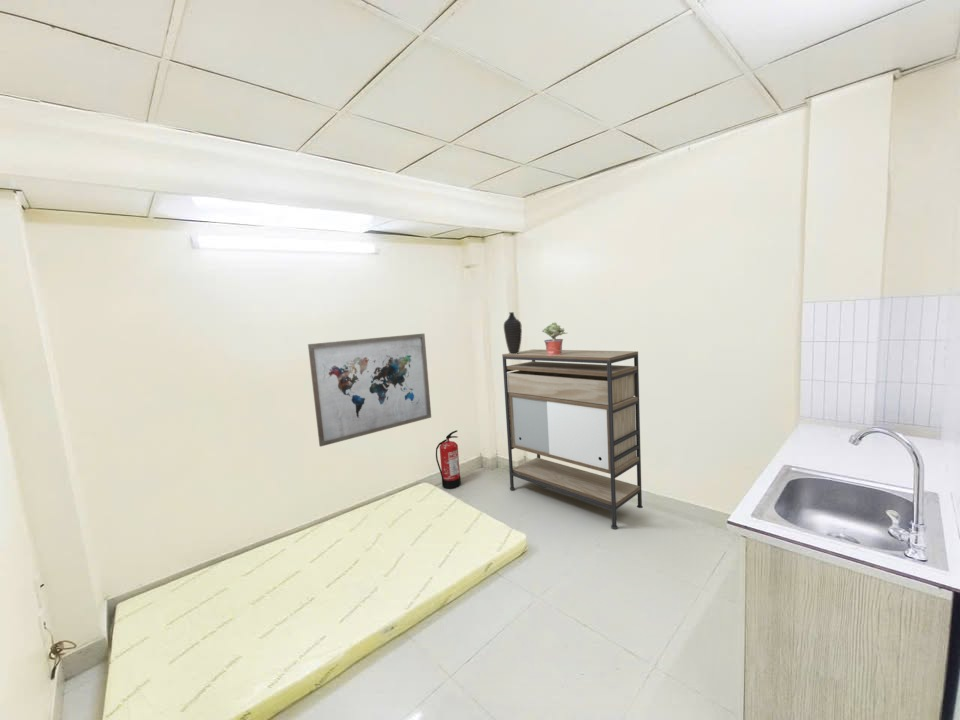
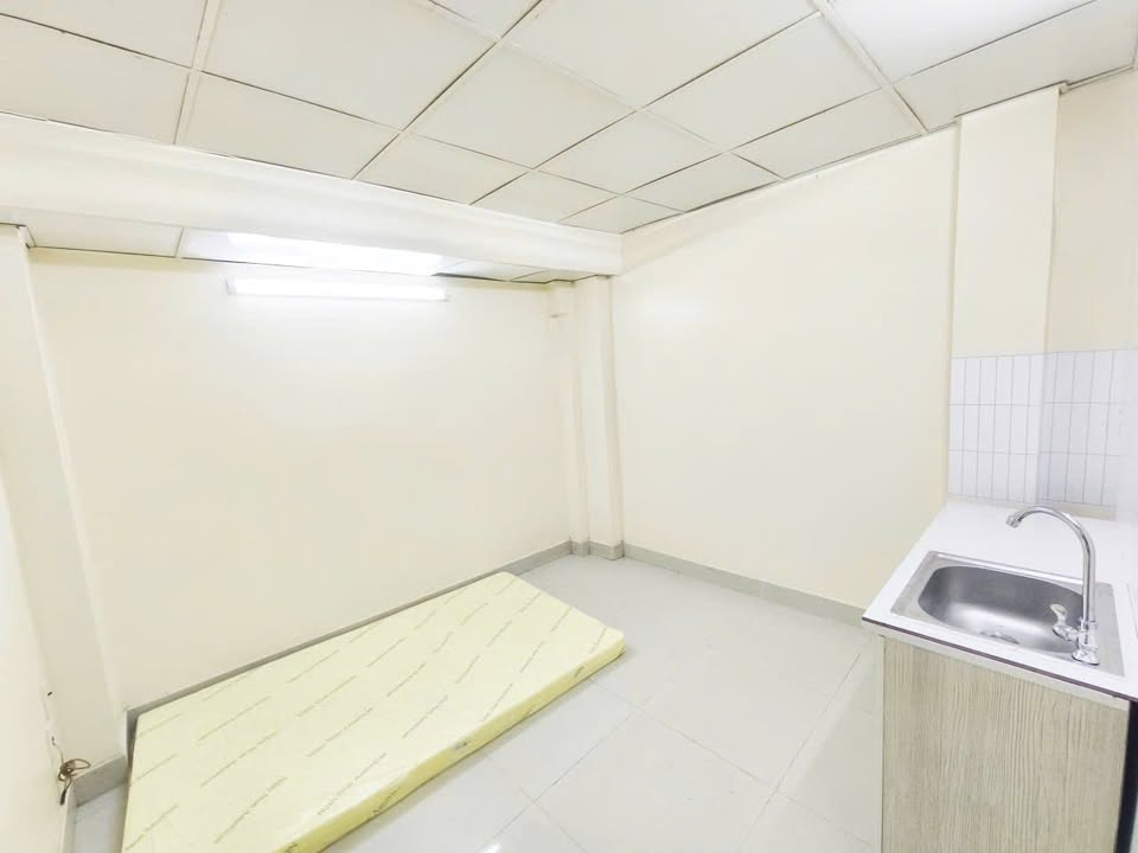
- shelving unit [501,348,644,530]
- decorative vase [503,311,523,354]
- wall art [307,333,432,448]
- fire extinguisher [435,429,462,490]
- potted plant [541,321,568,355]
